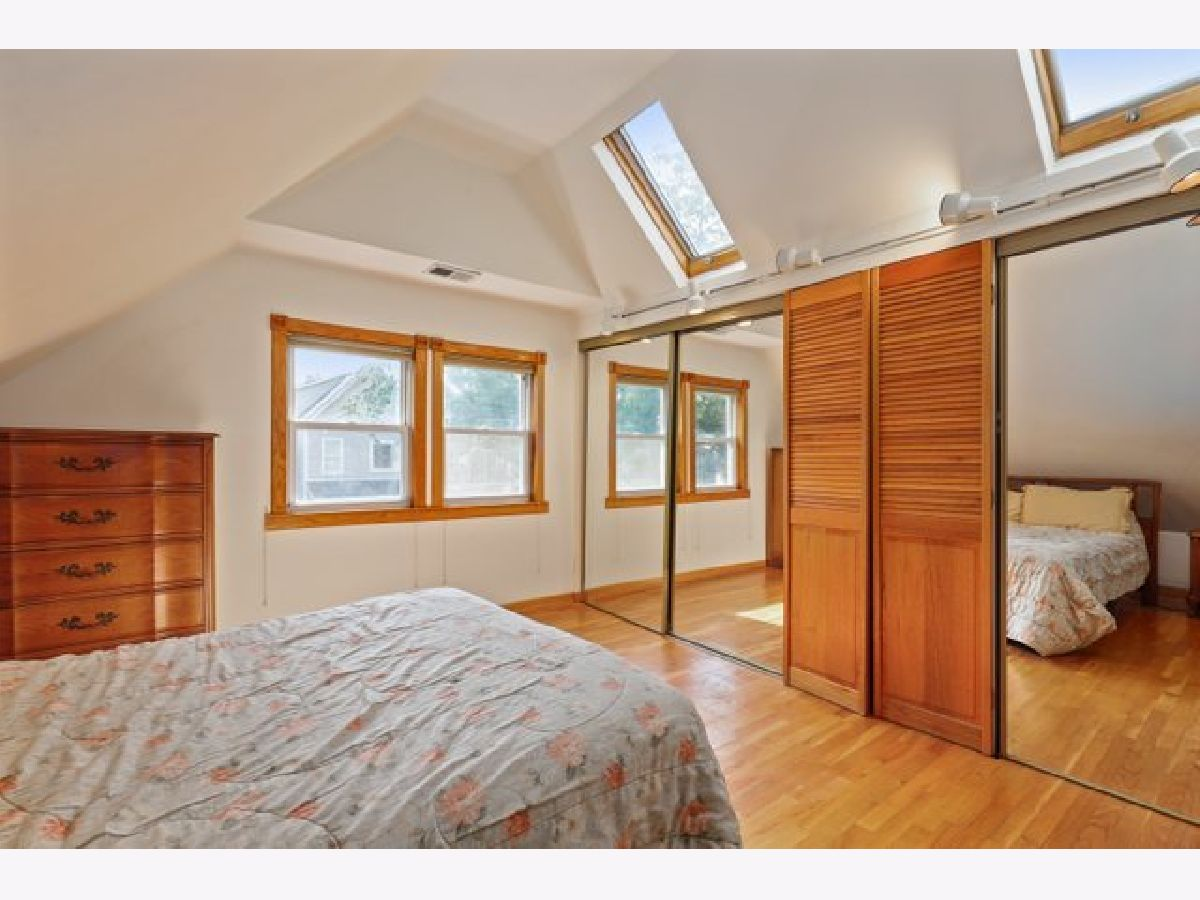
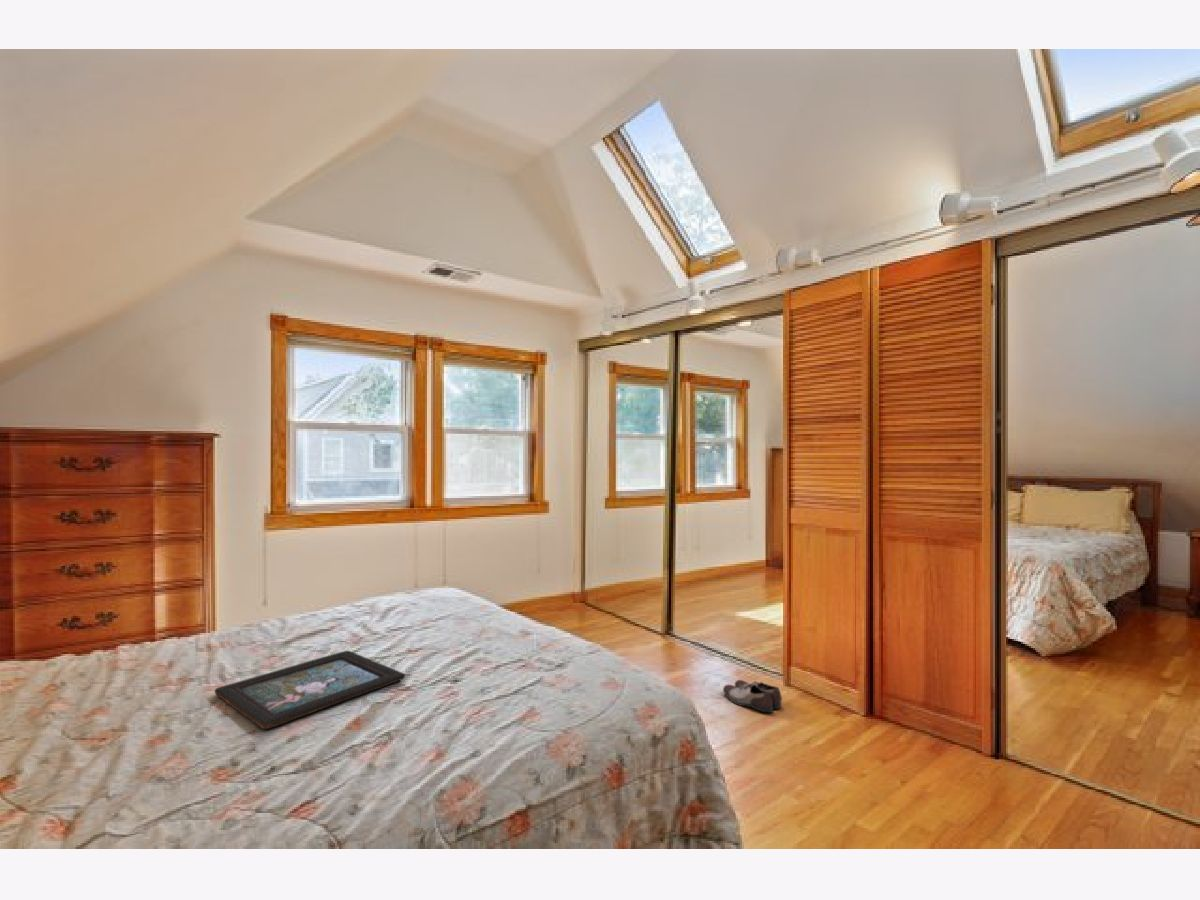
+ decorative tray [214,649,406,730]
+ shoe [722,679,783,713]
